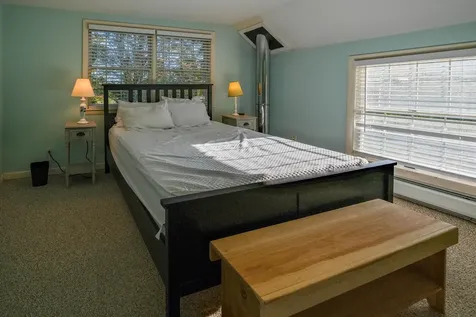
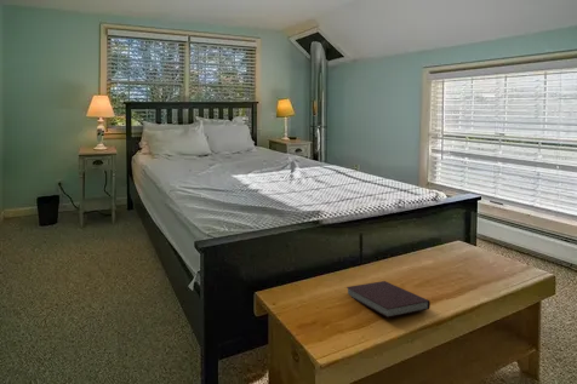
+ notebook [345,280,432,319]
